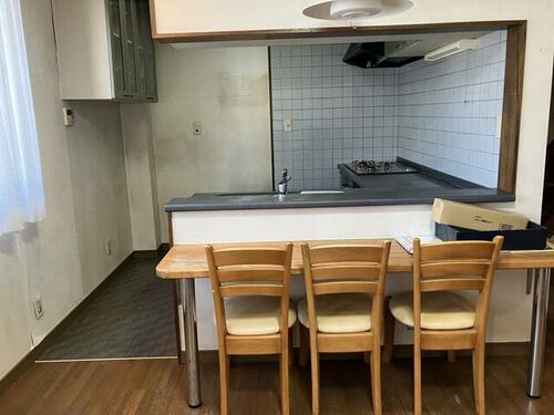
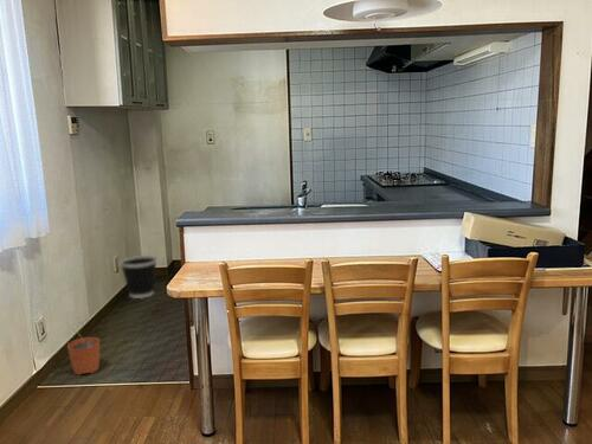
+ wastebasket [118,255,159,300]
+ plant pot [66,328,101,377]
